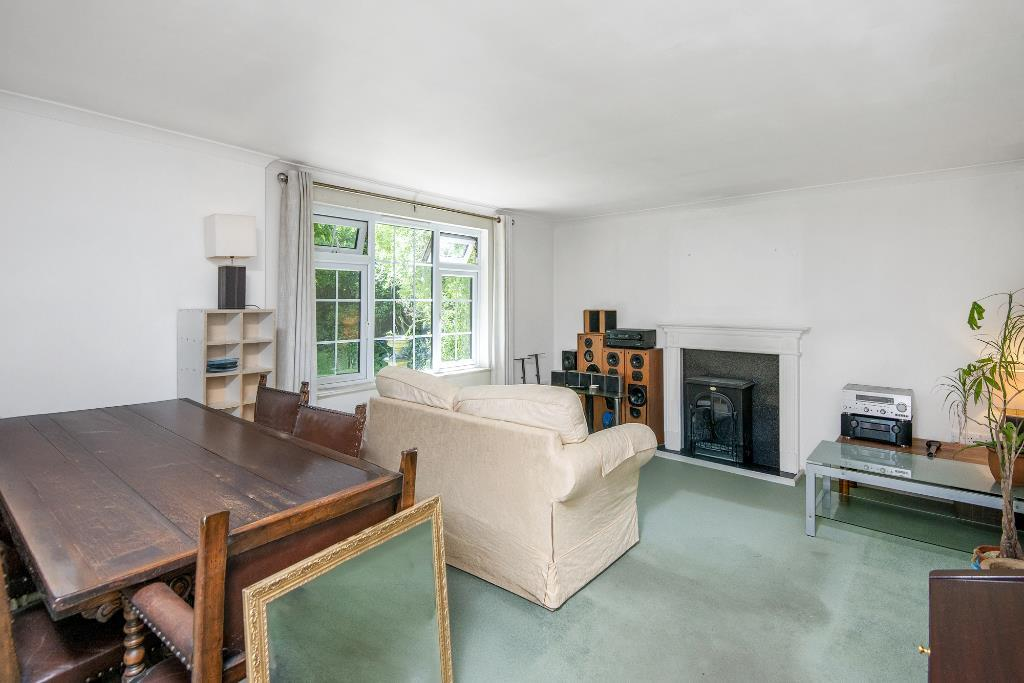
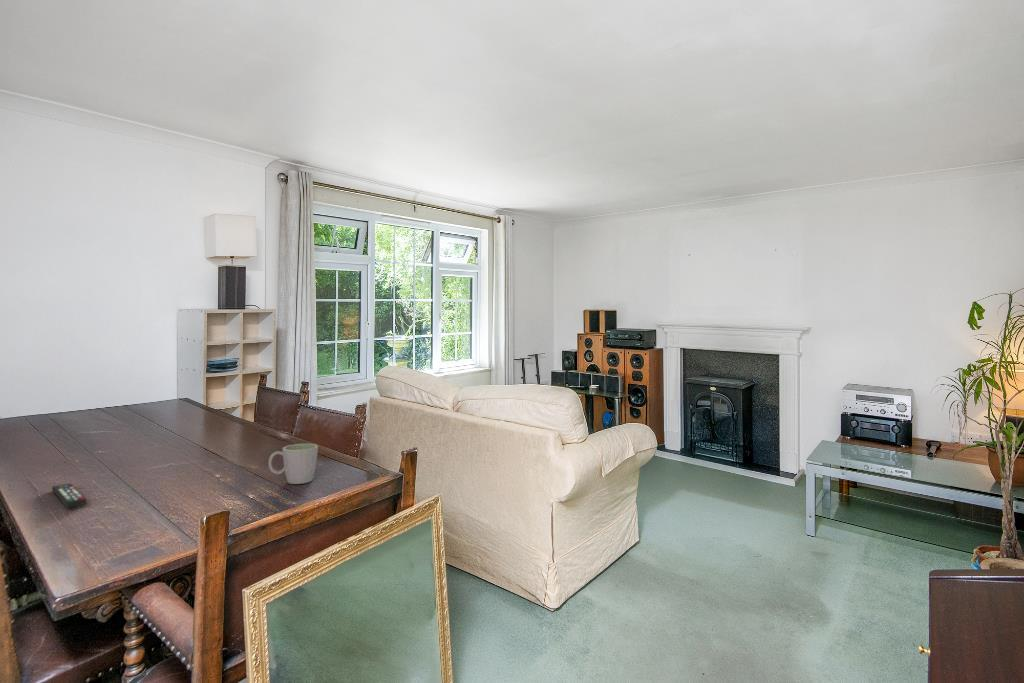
+ mug [267,443,319,485]
+ remote control [51,482,88,508]
